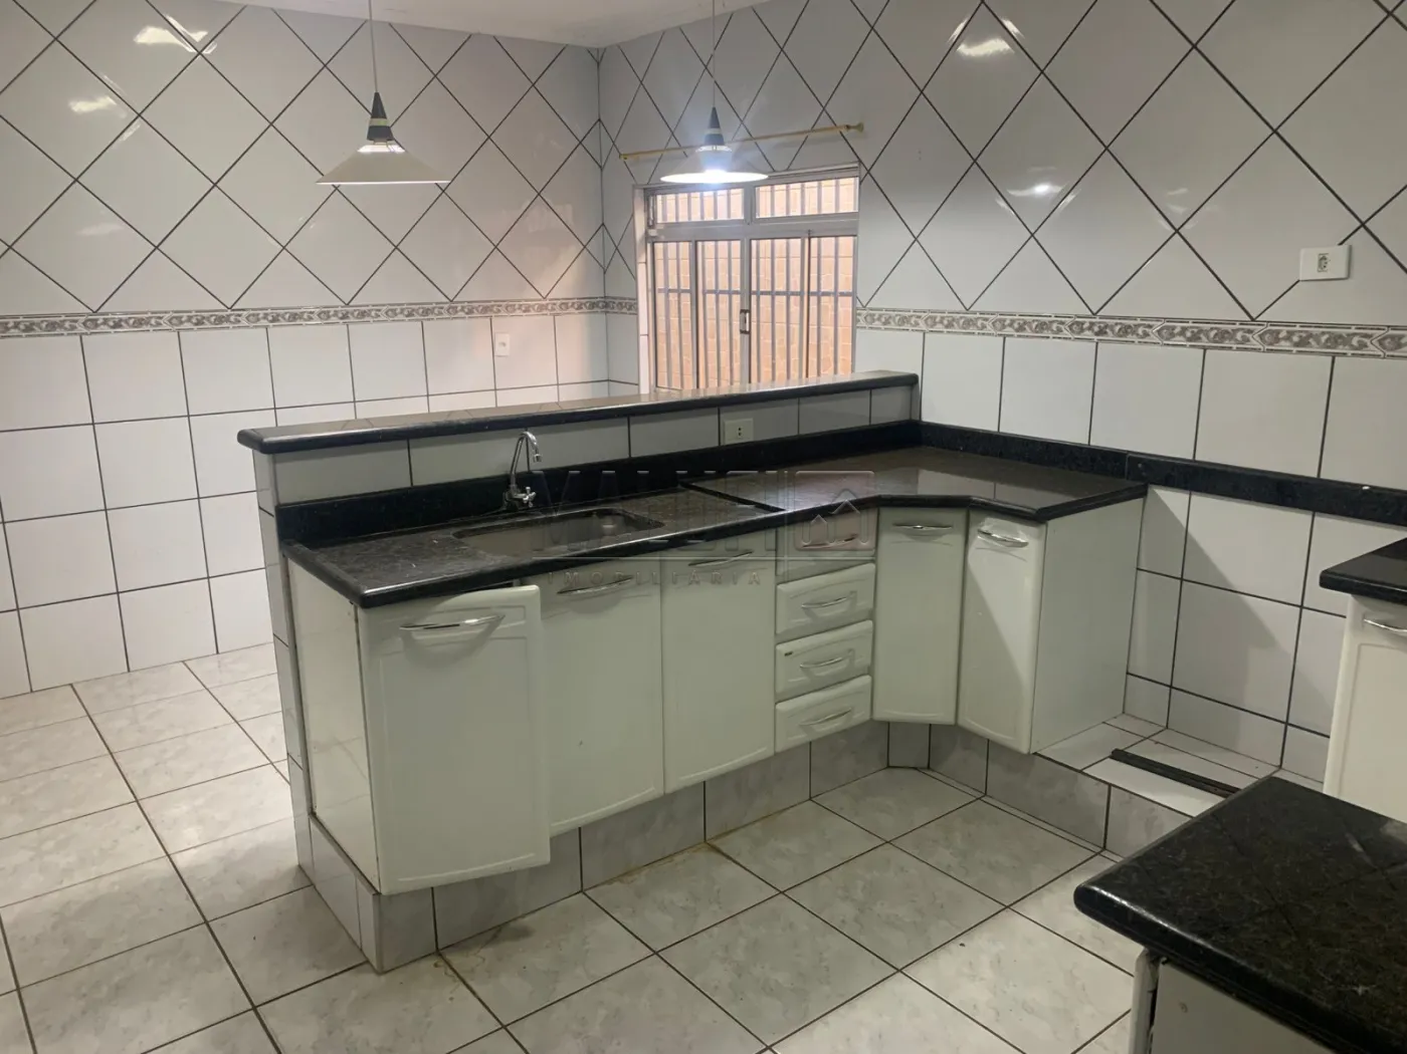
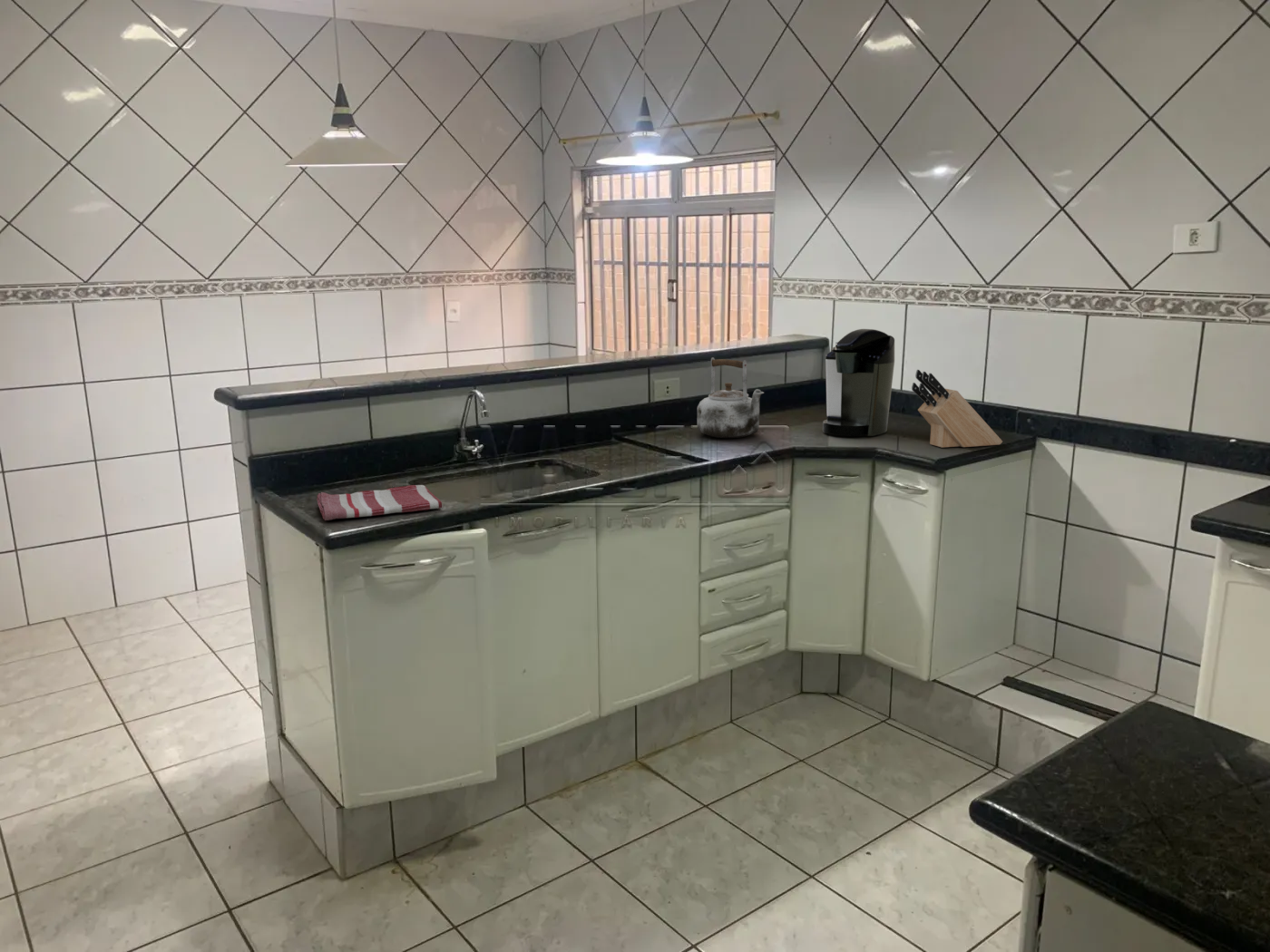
+ coffee maker [822,328,895,437]
+ dish towel [317,484,444,521]
+ kettle [697,356,765,439]
+ knife block [911,369,1003,449]
